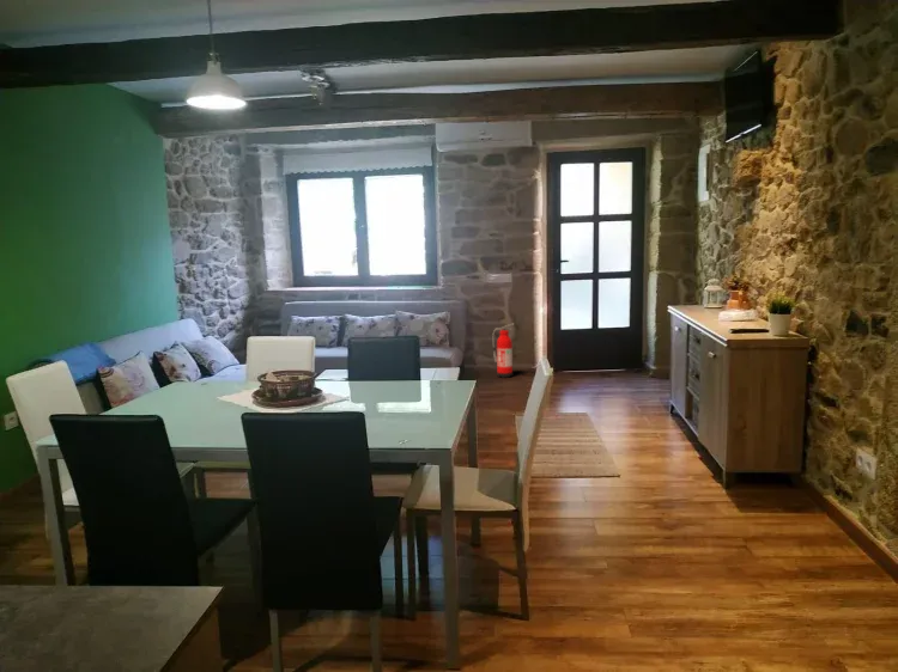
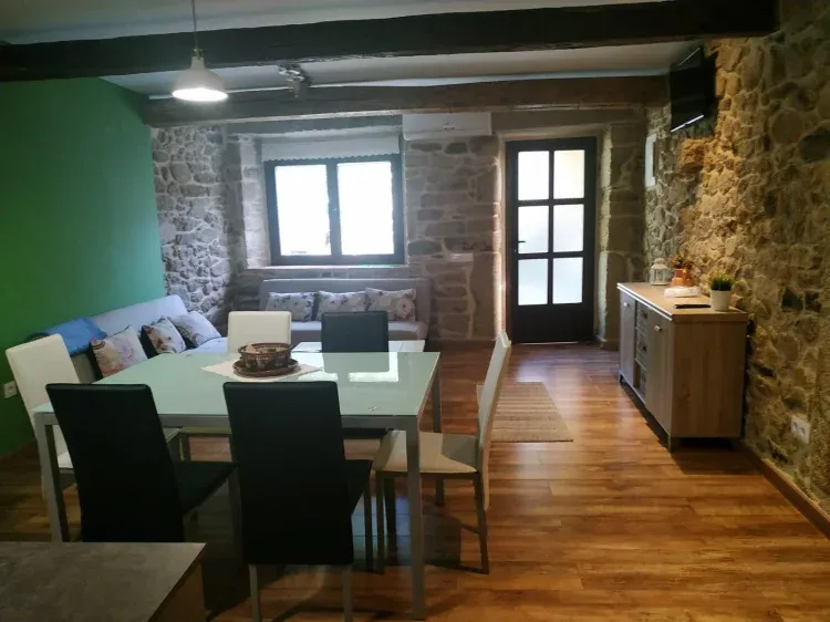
- fire extinguisher [491,323,514,379]
